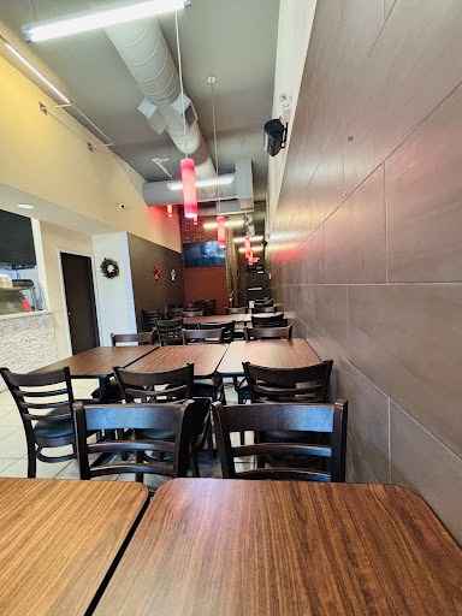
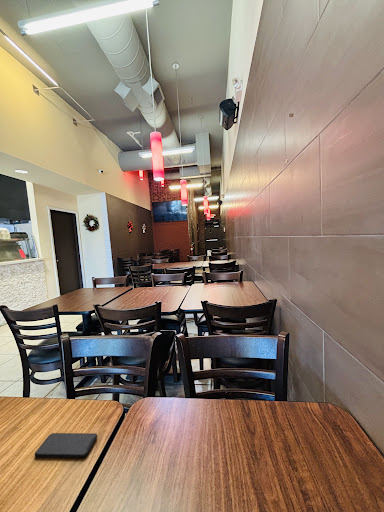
+ smartphone [34,432,98,459]
